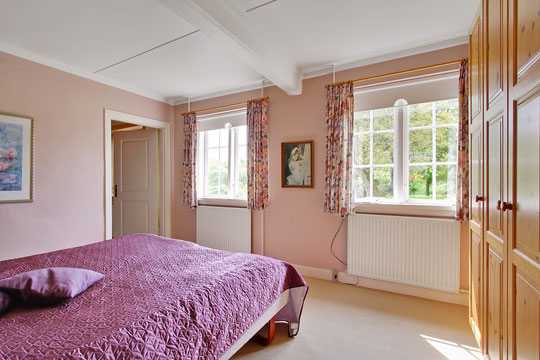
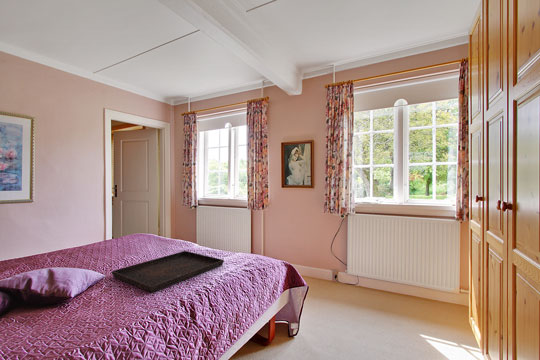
+ serving tray [111,250,225,294]
